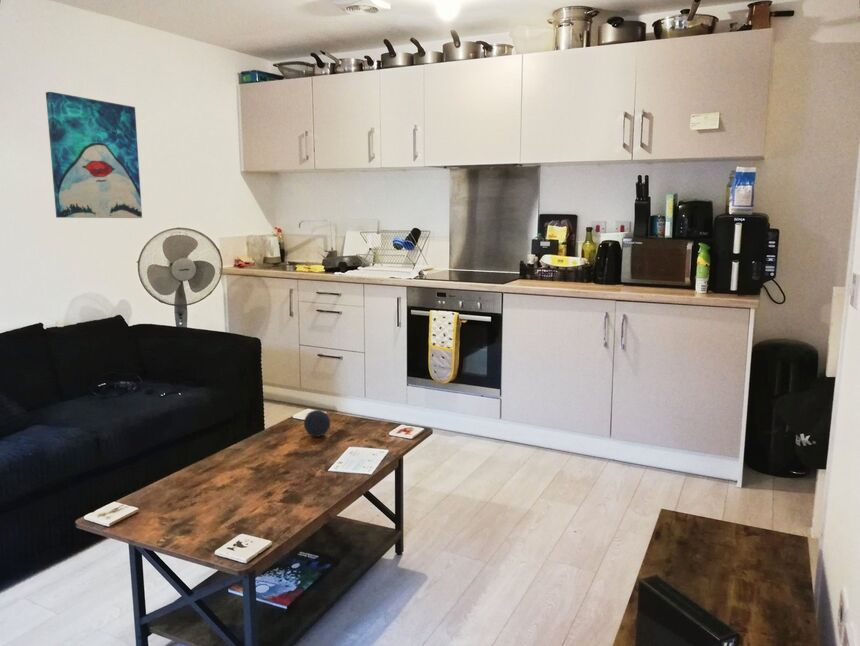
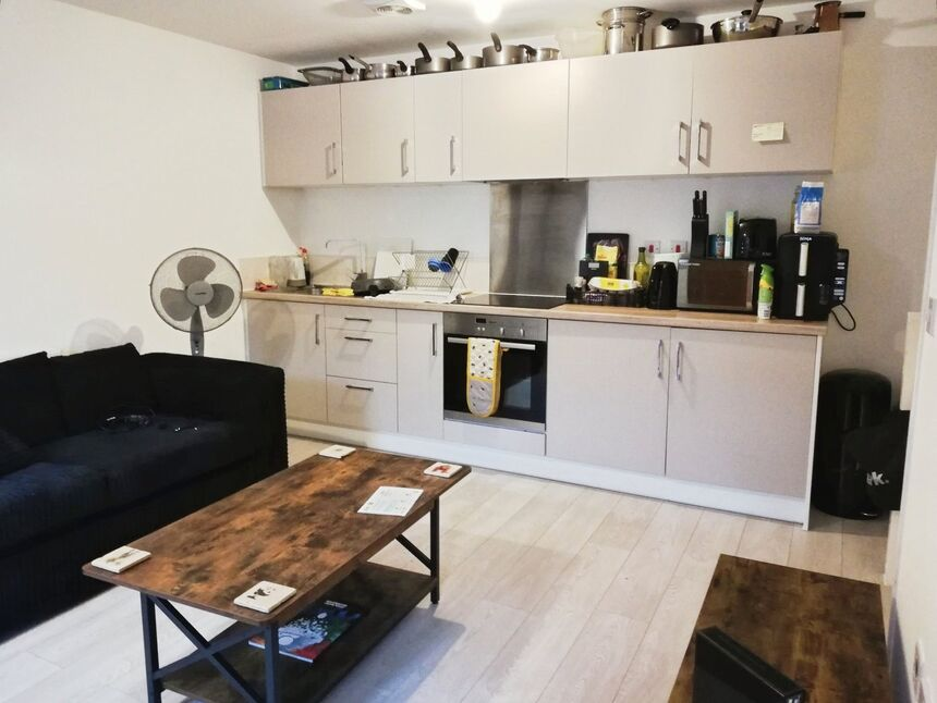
- wall art [45,91,143,219]
- decorative ball [303,409,331,438]
